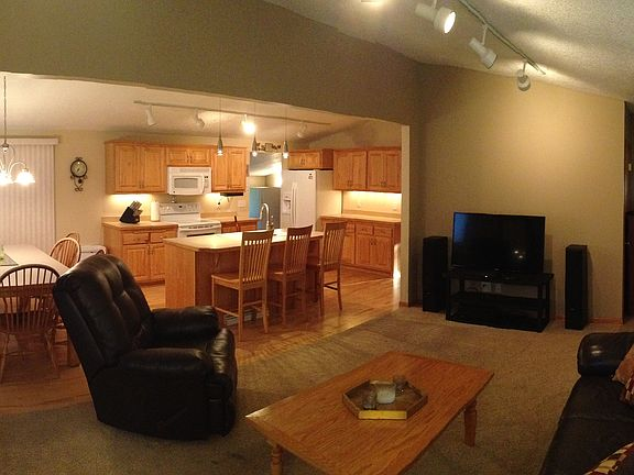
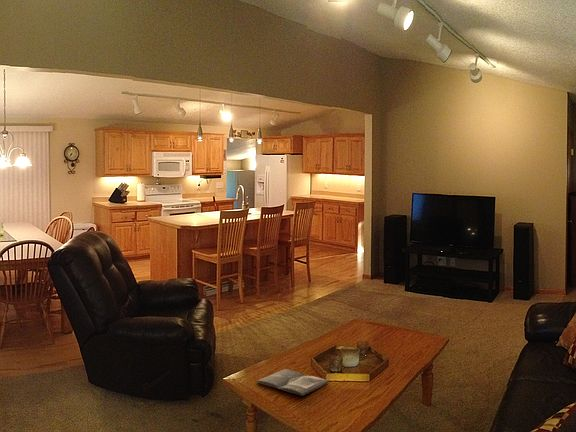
+ magazine [256,368,329,397]
